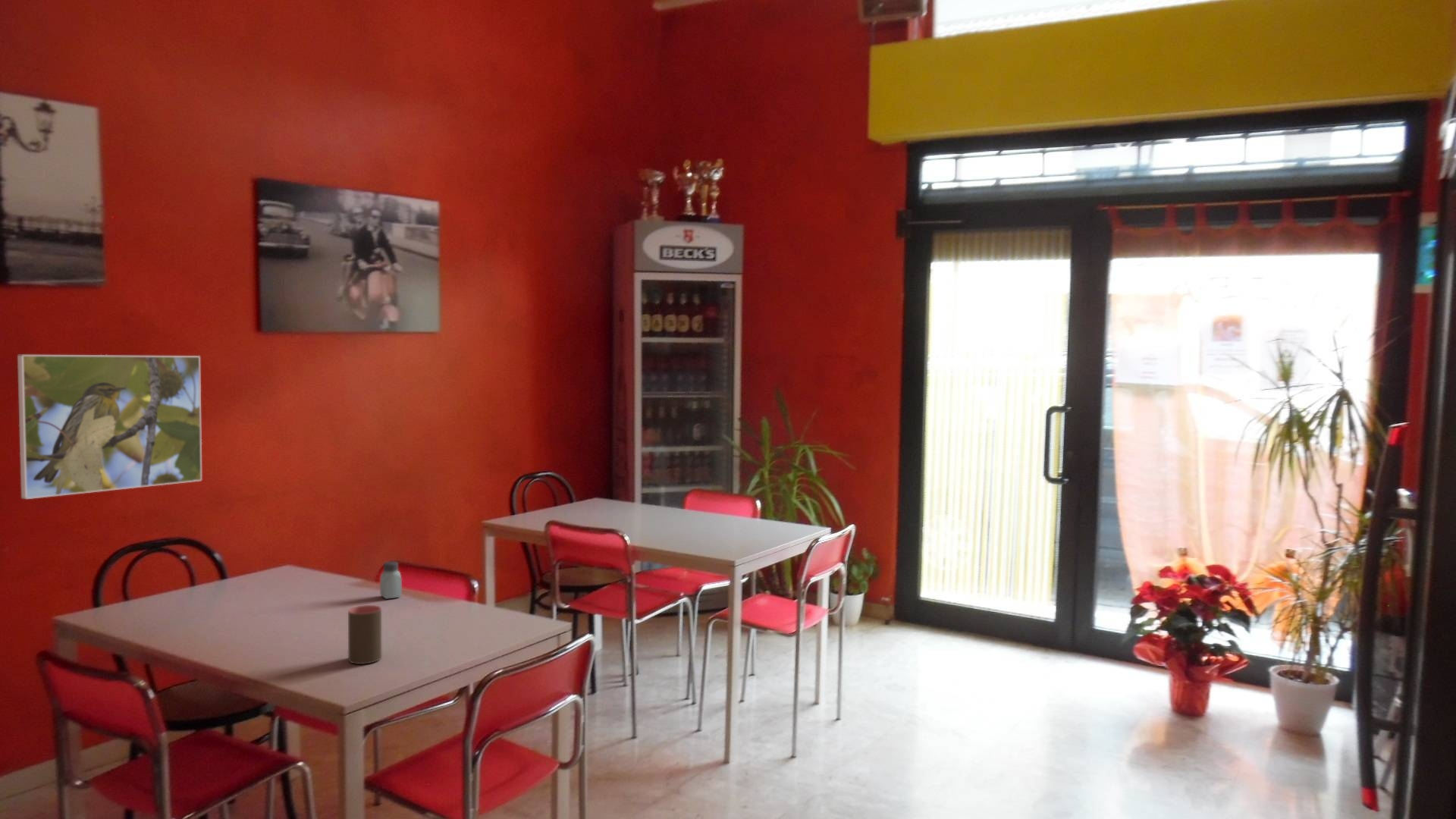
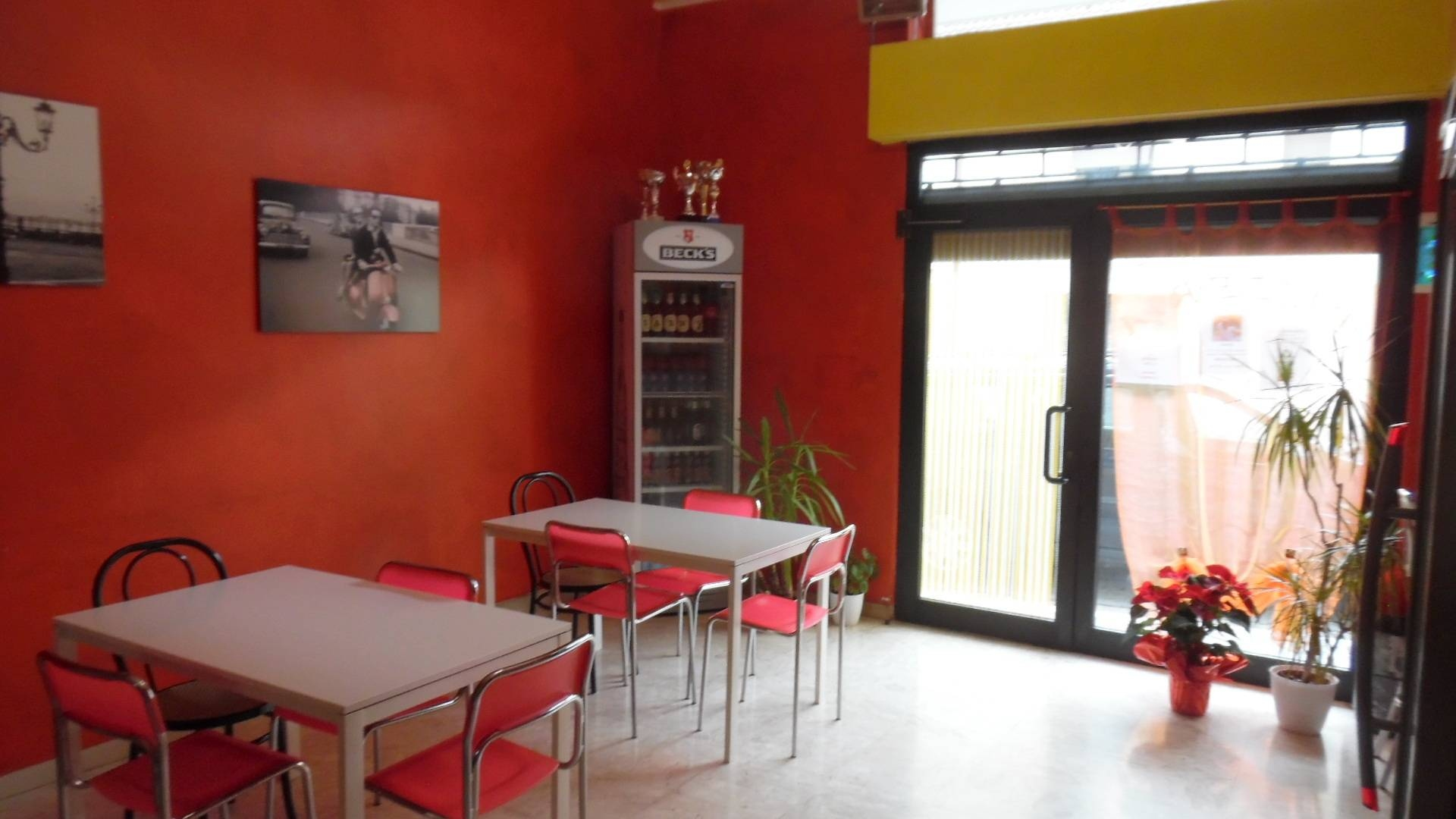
- saltshaker [379,560,403,600]
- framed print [17,354,202,500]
- cup [347,604,382,665]
